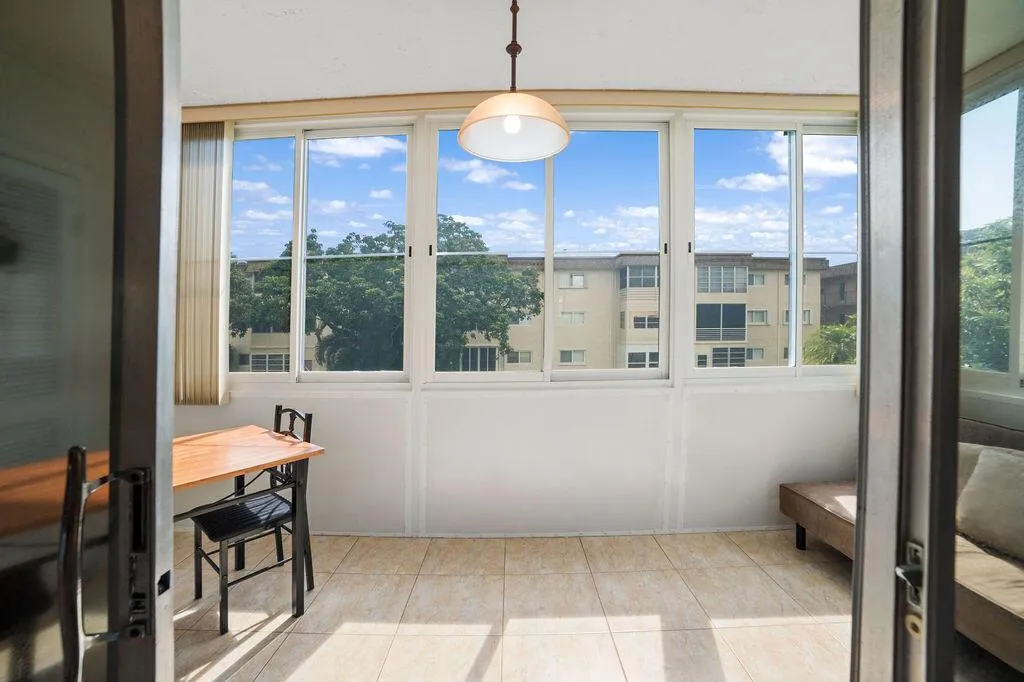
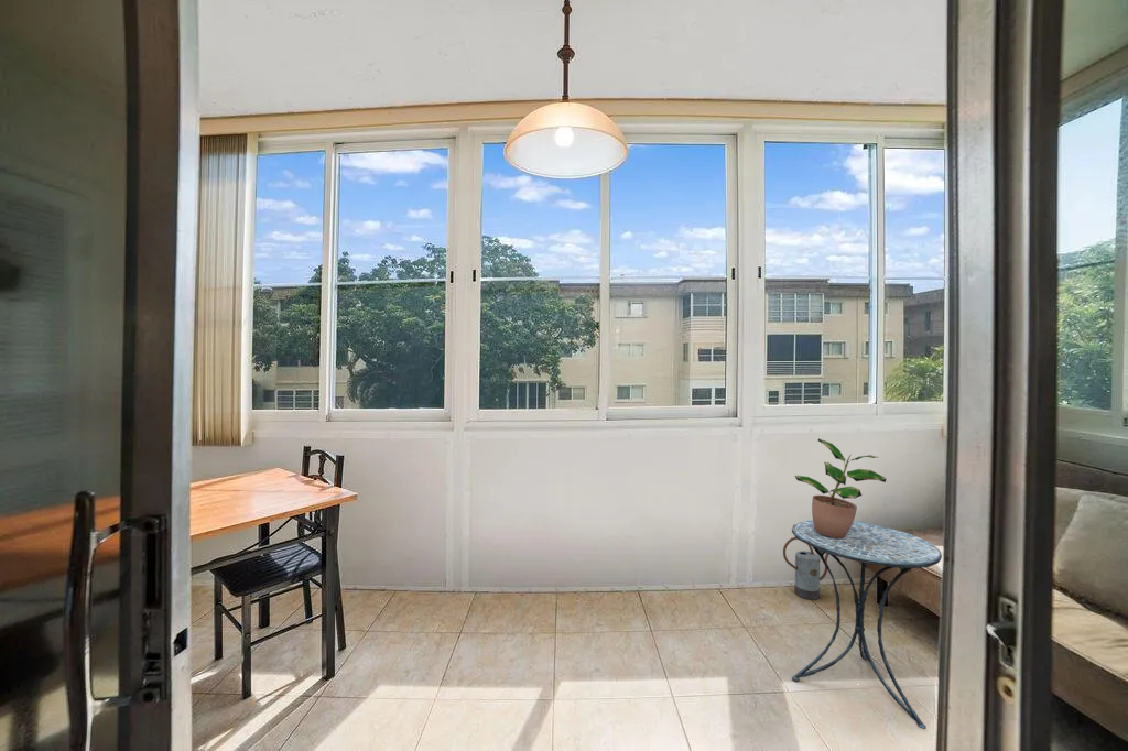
+ watering can [782,536,829,601]
+ side table [791,519,943,730]
+ potted plant [793,437,888,538]
